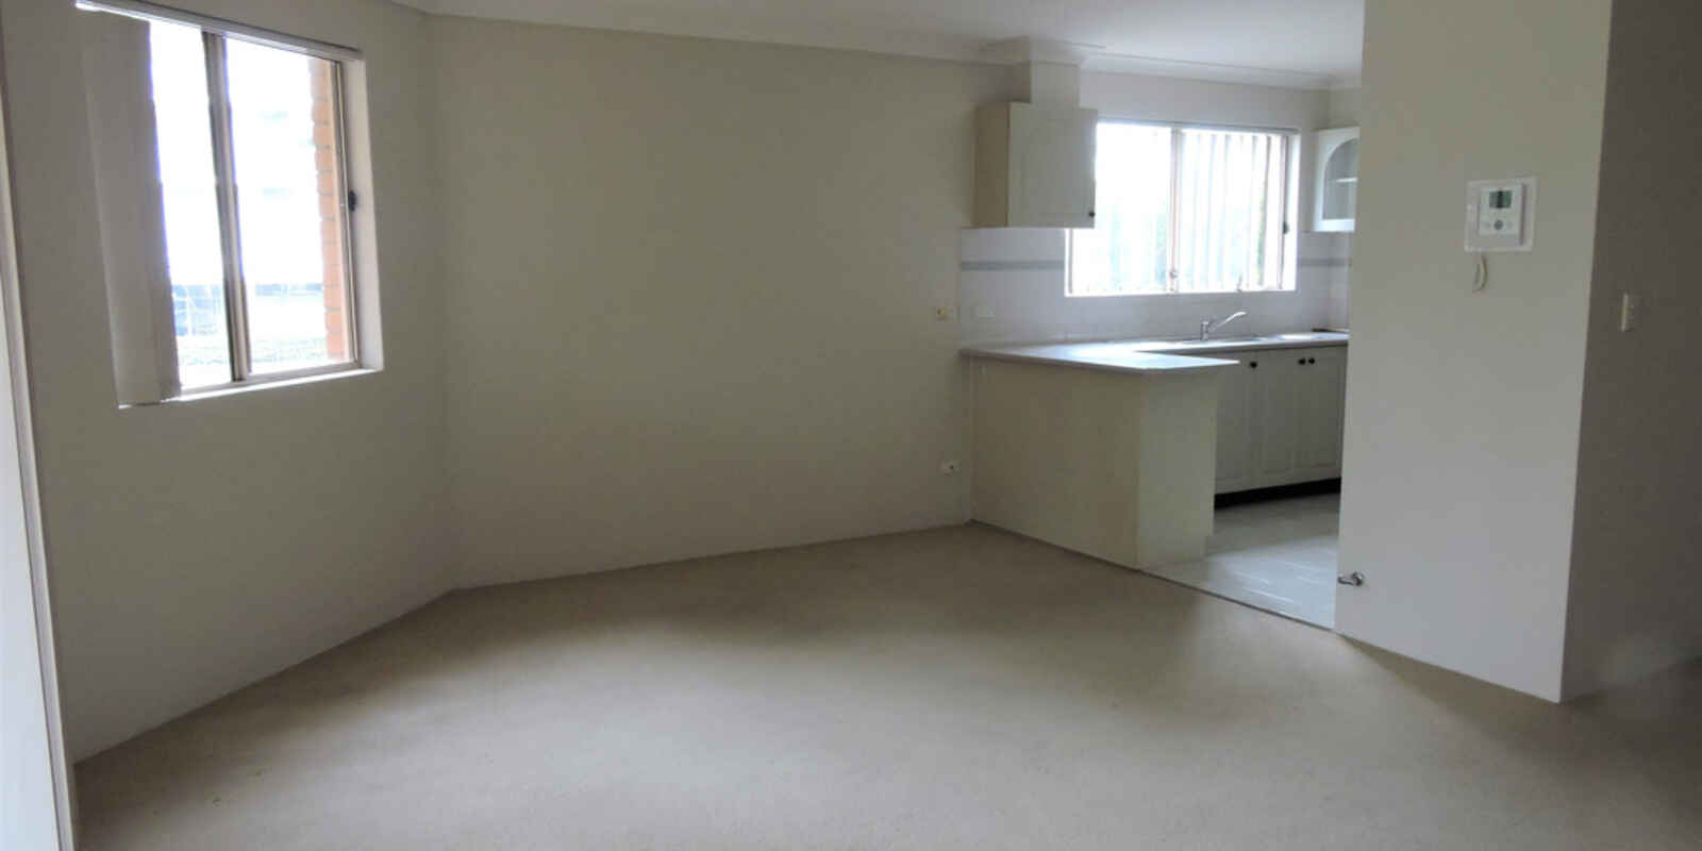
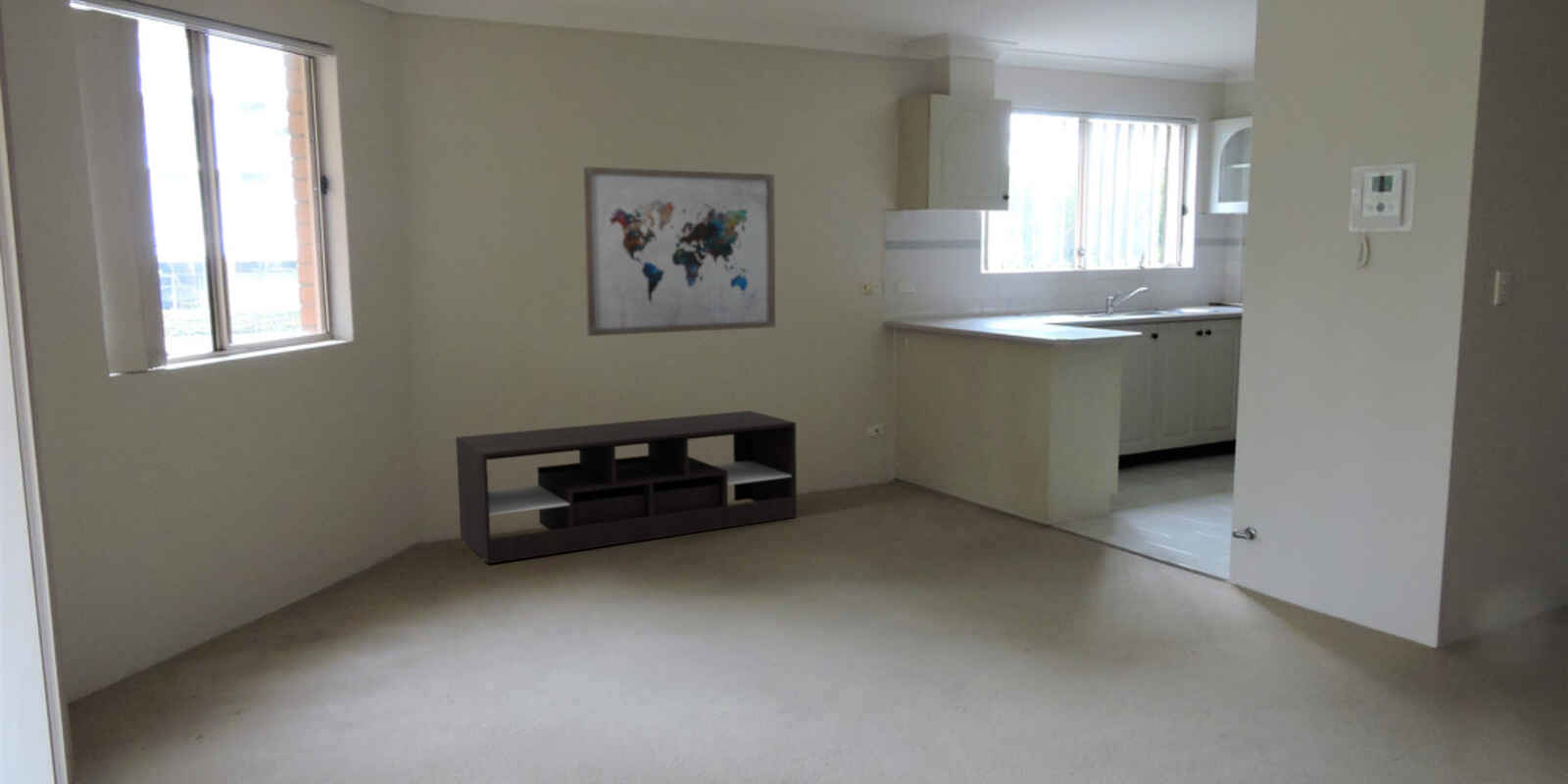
+ media console [455,410,798,564]
+ wall art [581,166,776,337]
